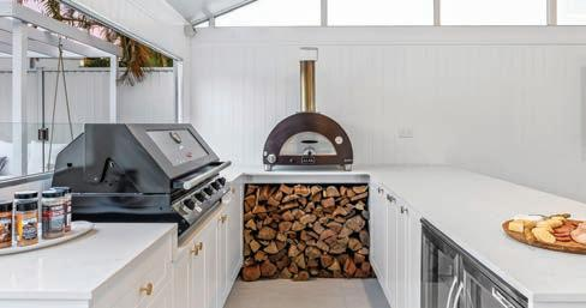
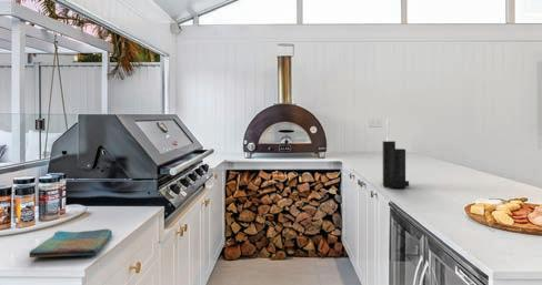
+ dish towel [28,227,113,258]
+ knife block [382,118,410,189]
